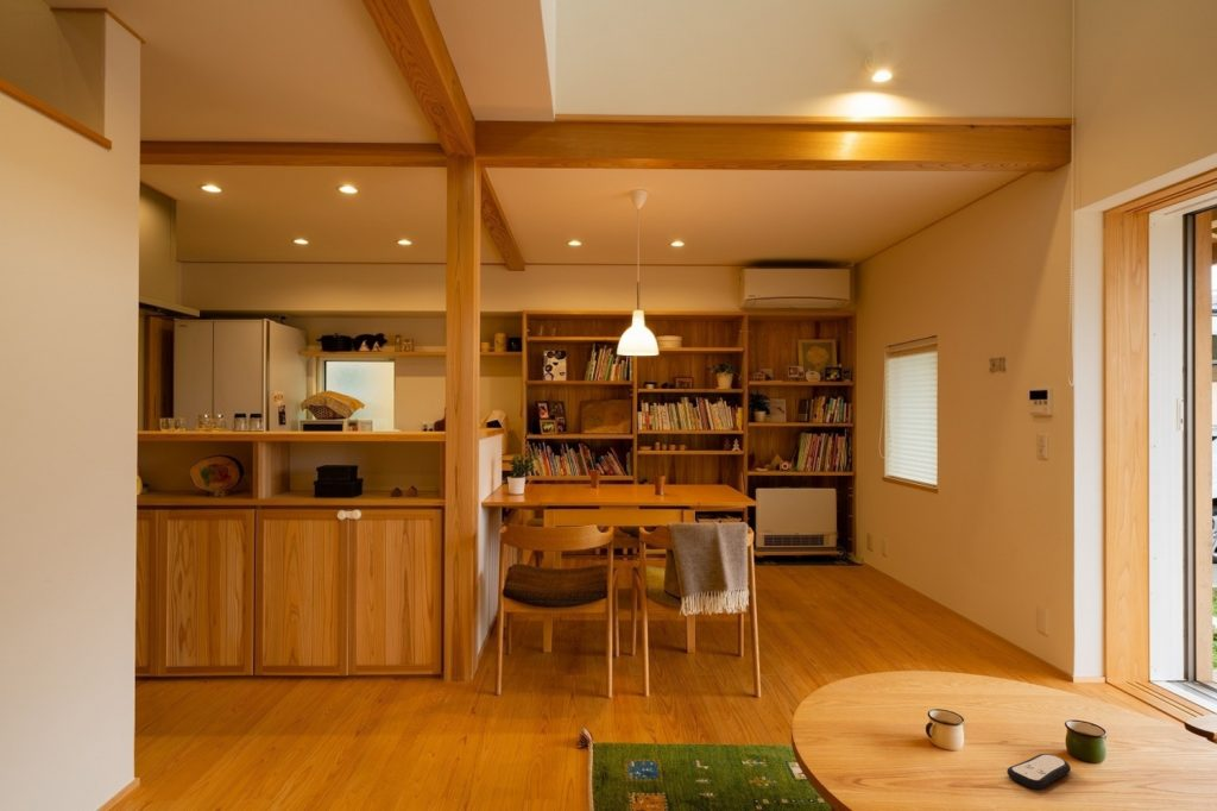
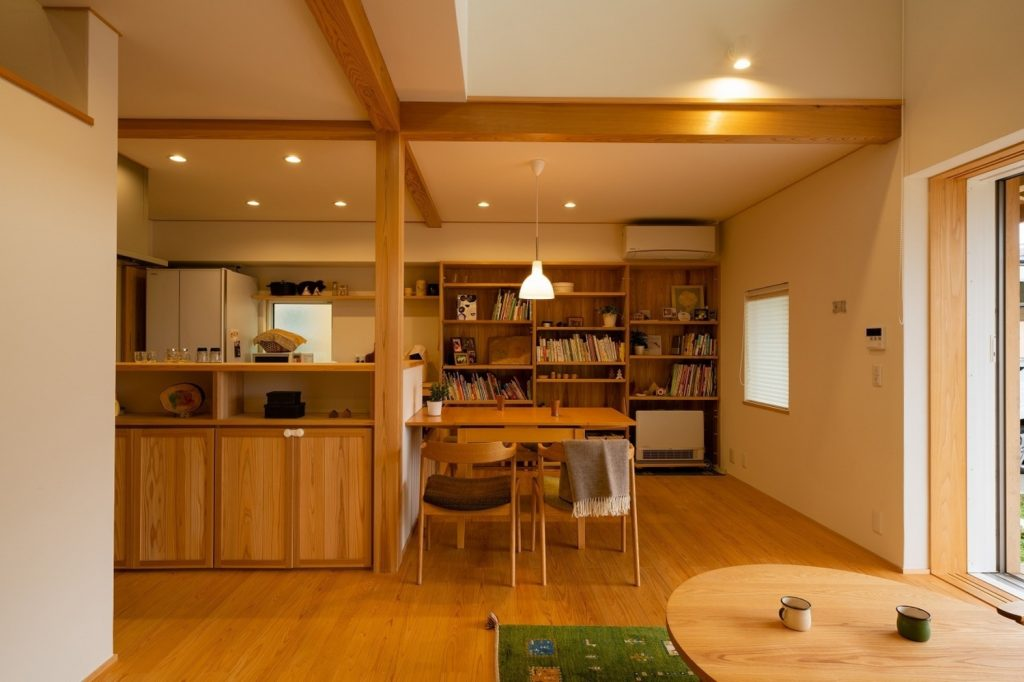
- remote control [1005,753,1072,791]
